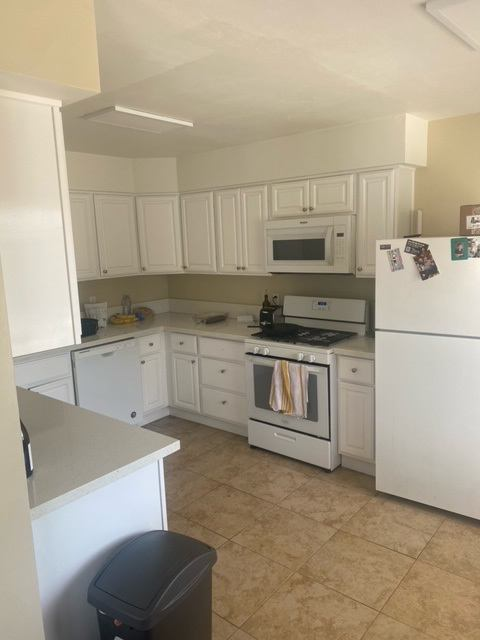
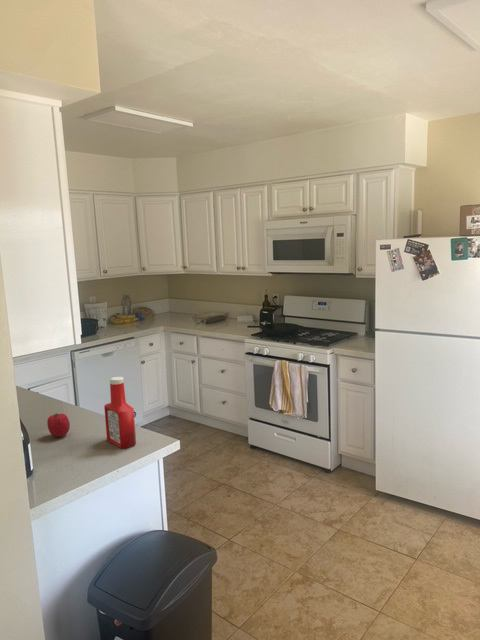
+ fruit [46,412,71,438]
+ soap bottle [103,376,137,449]
